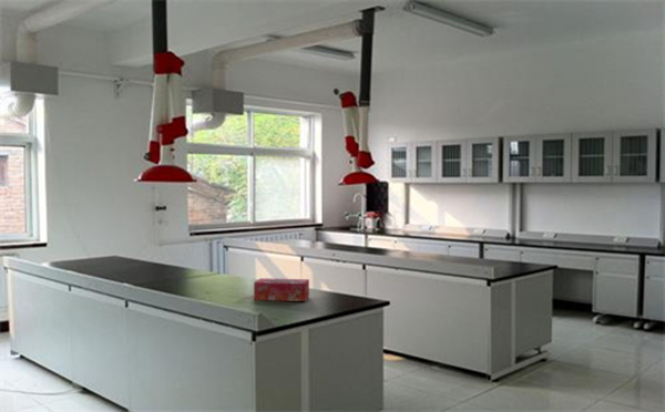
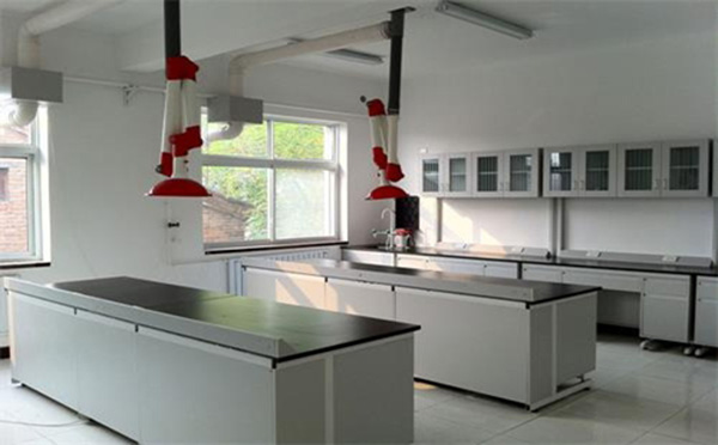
- tissue box [253,277,310,302]
